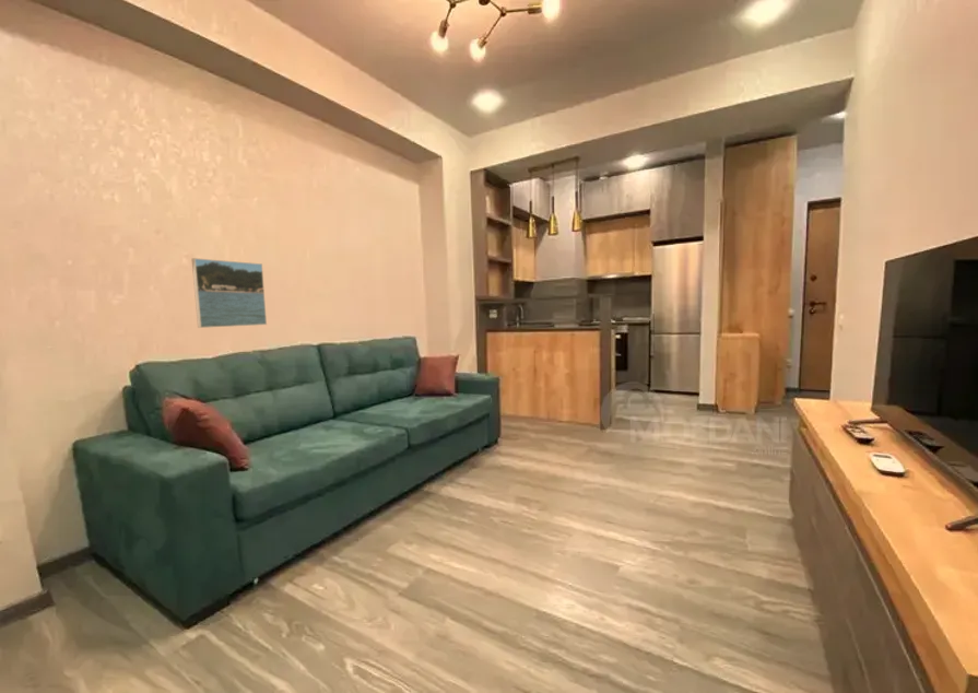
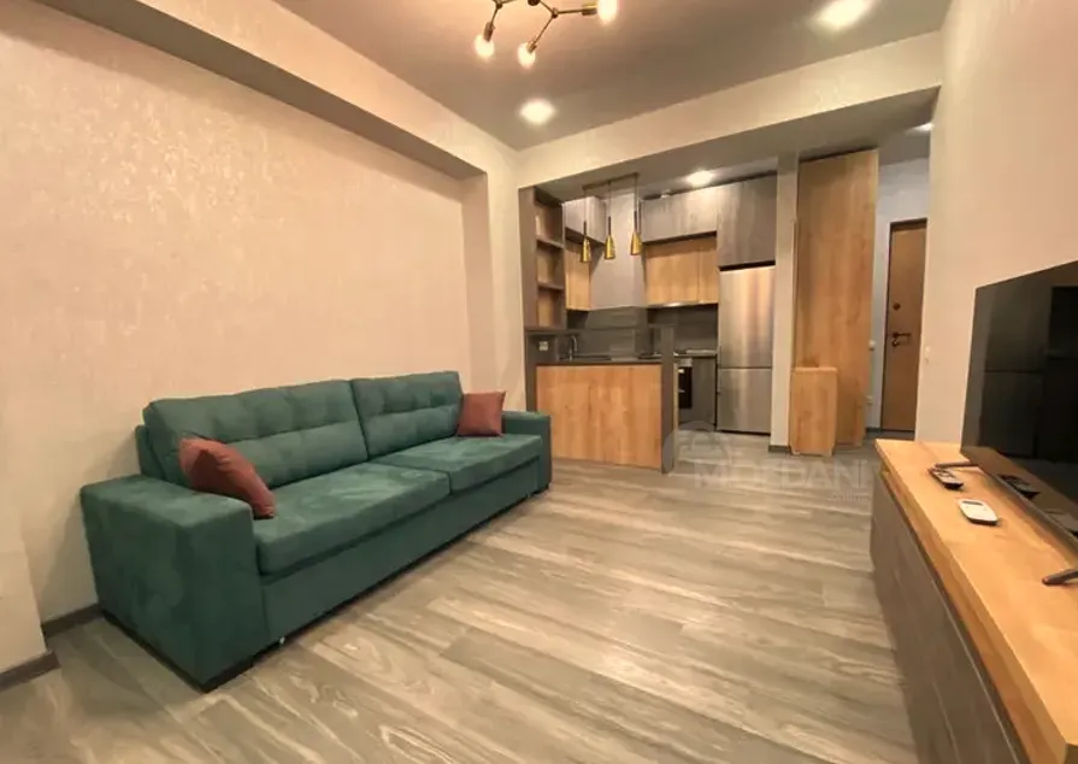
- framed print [191,257,268,329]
